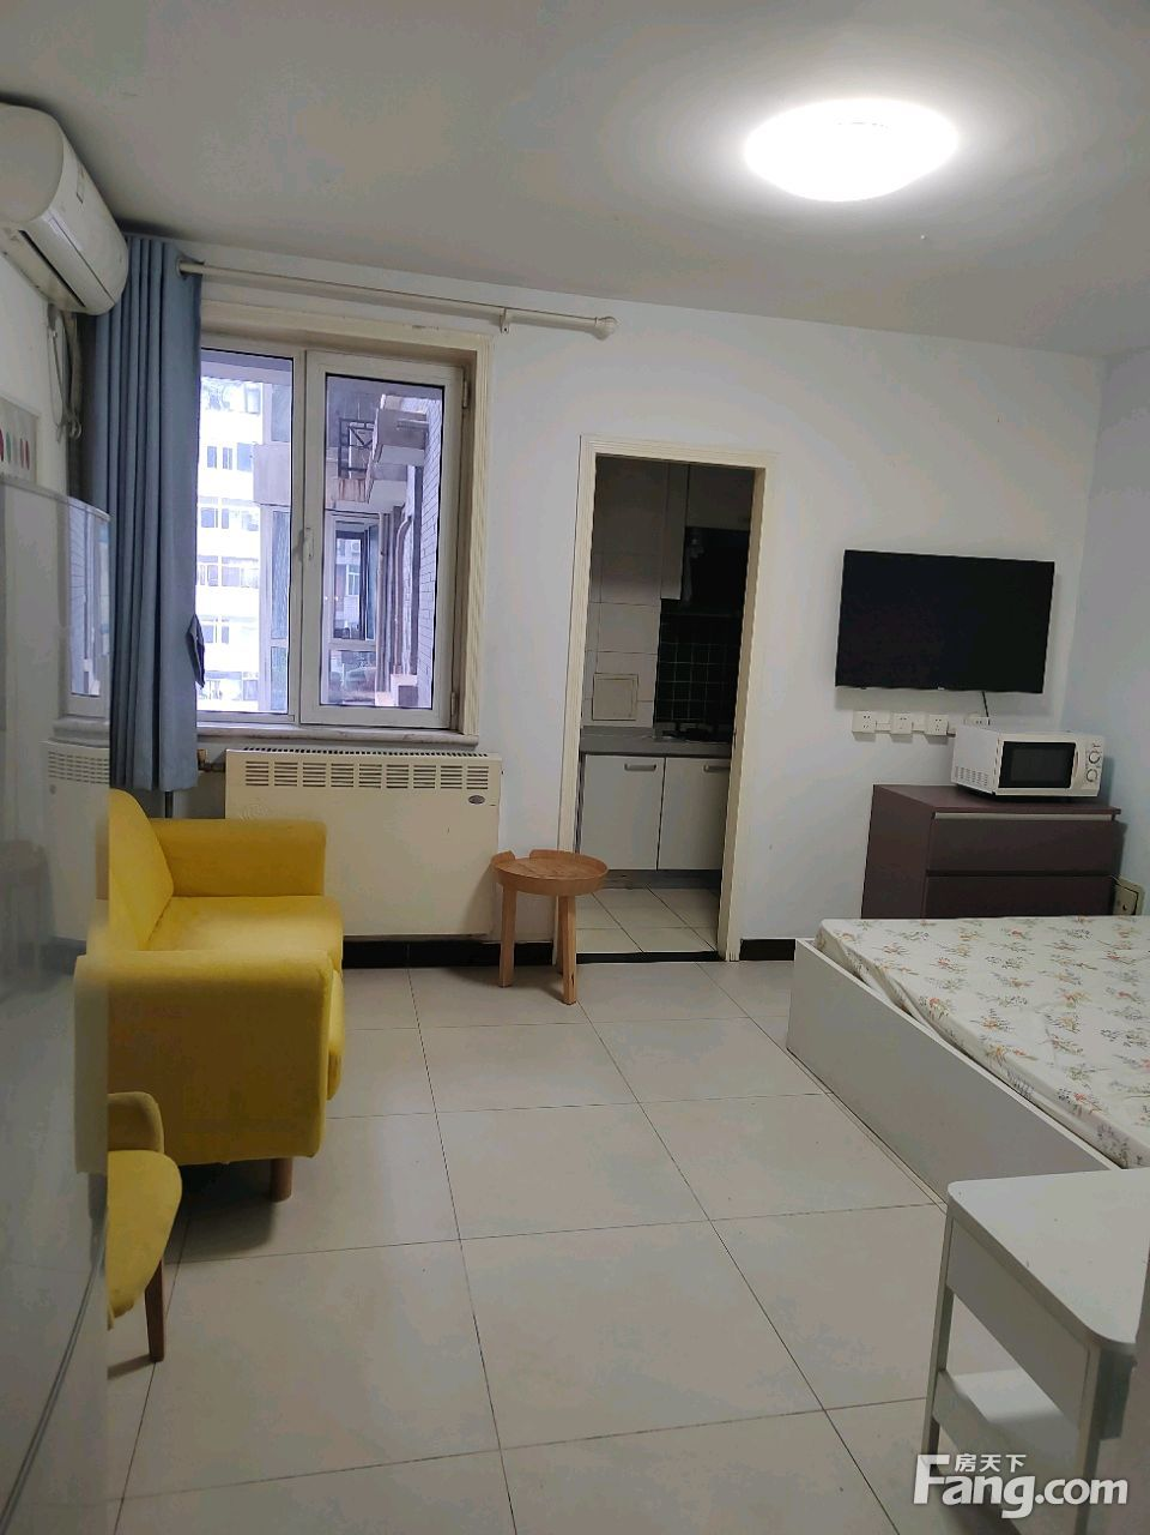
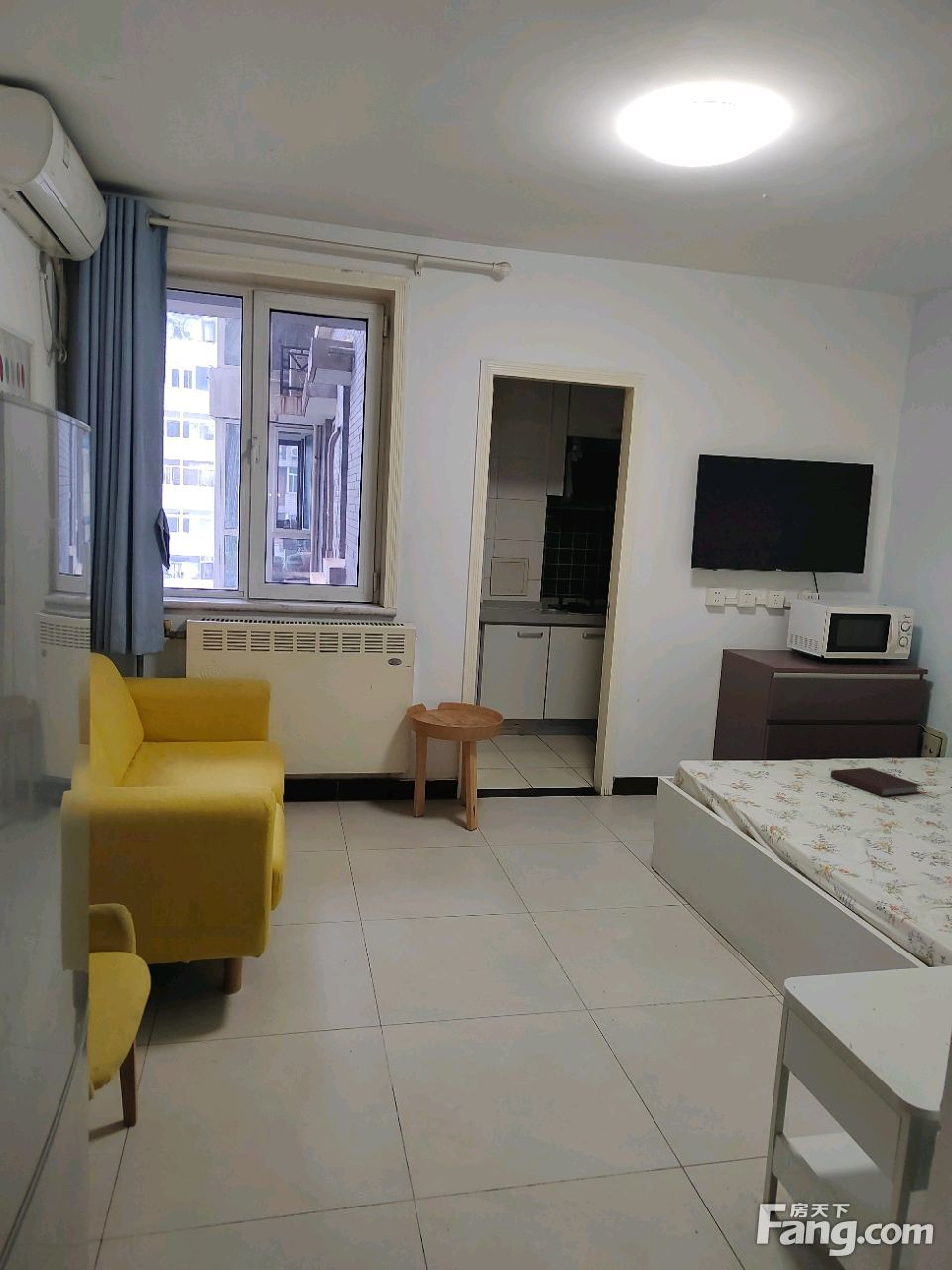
+ notebook [830,767,923,798]
